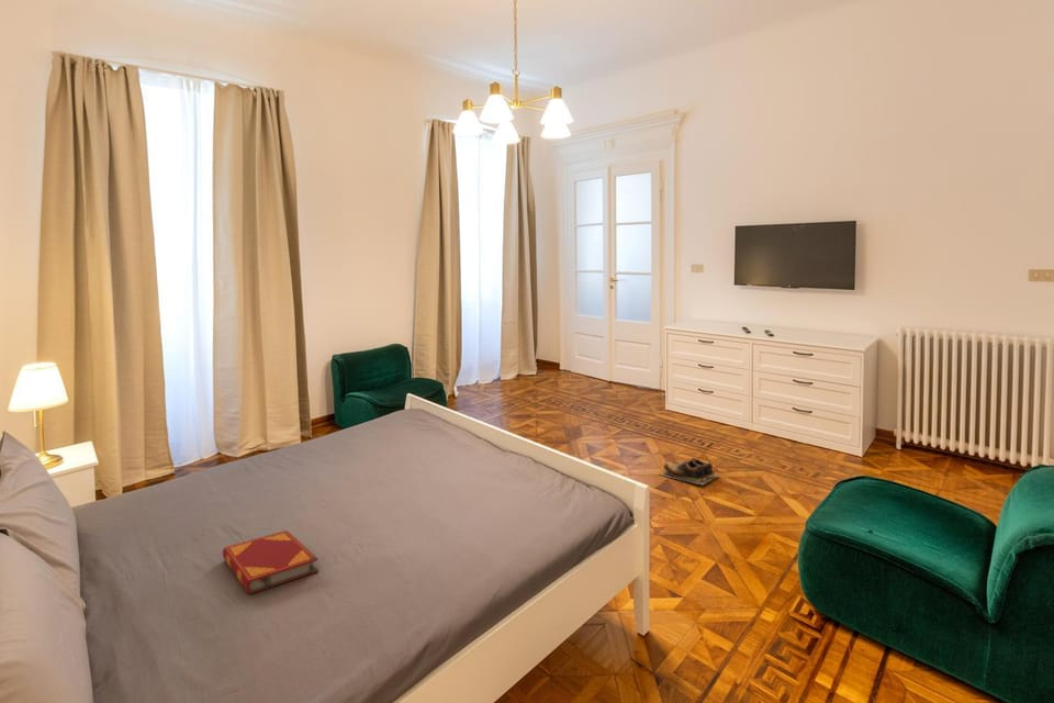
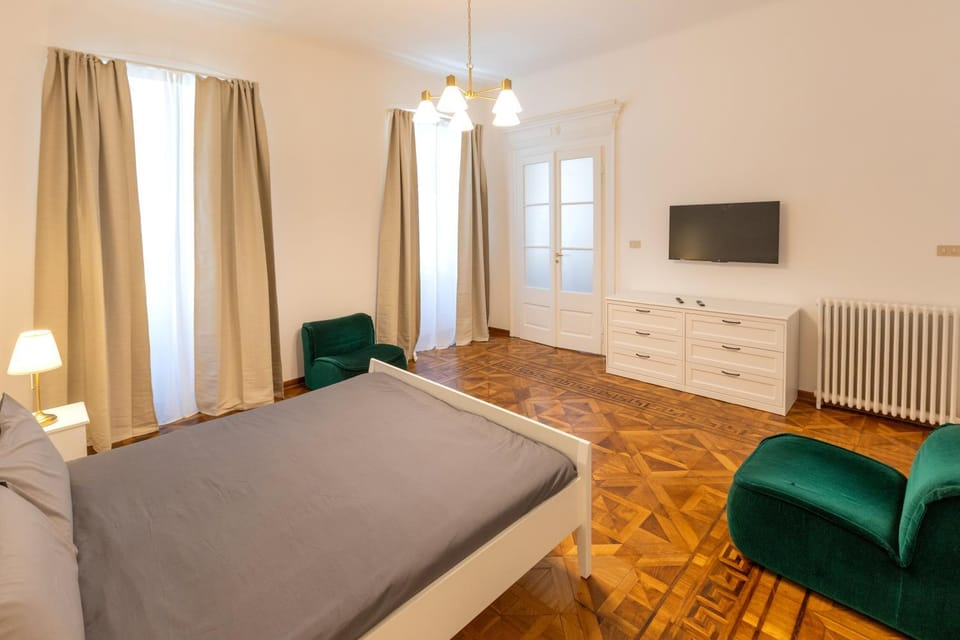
- shoes [659,457,720,486]
- hardback book [222,529,319,595]
